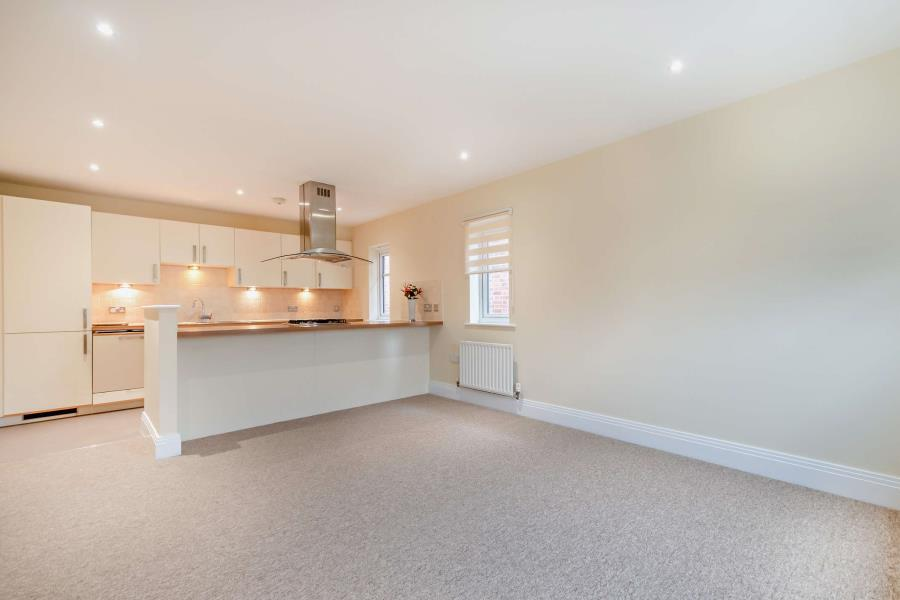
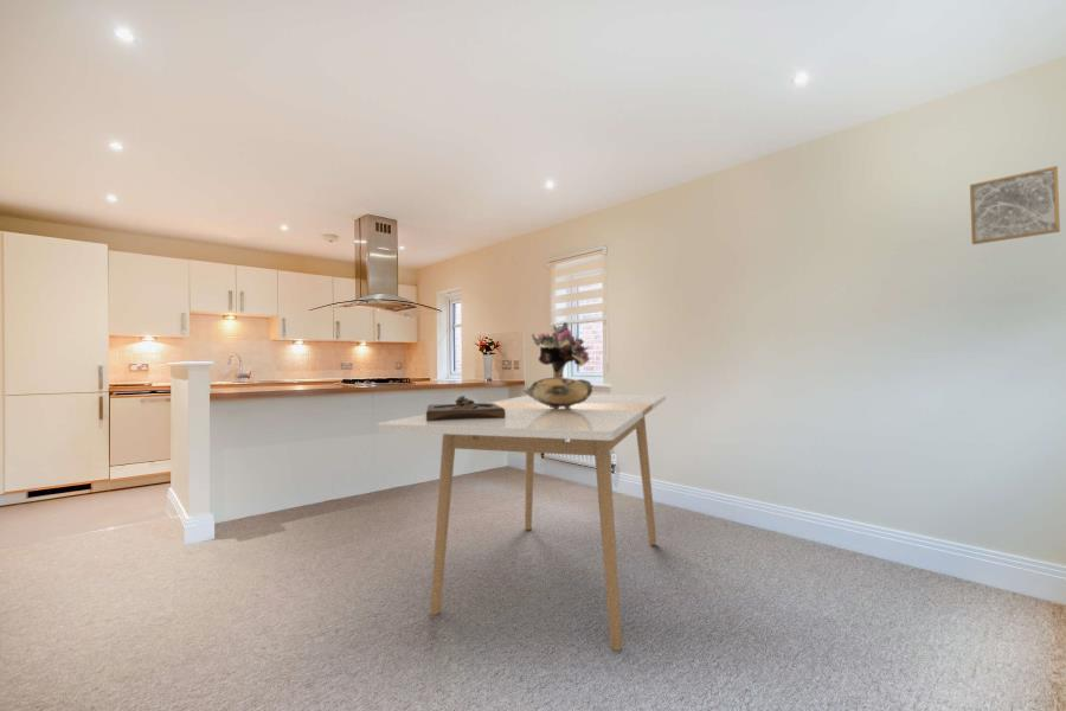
+ wall art [969,165,1061,245]
+ wooden tray [425,395,506,421]
+ dining table [377,393,667,652]
+ bouquet [522,321,593,408]
